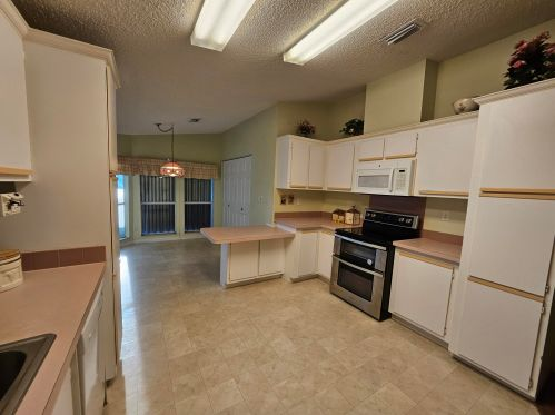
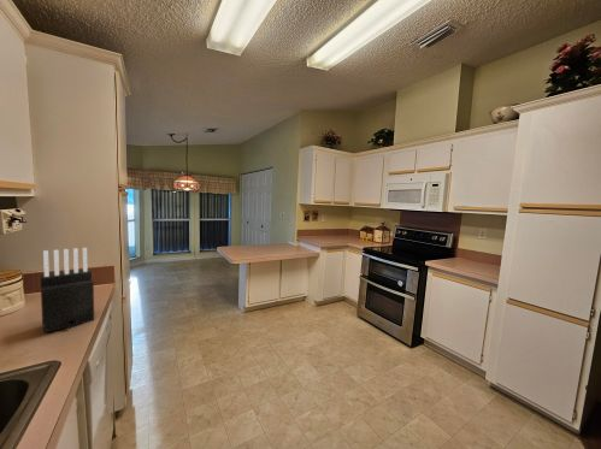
+ knife block [39,247,95,335]
